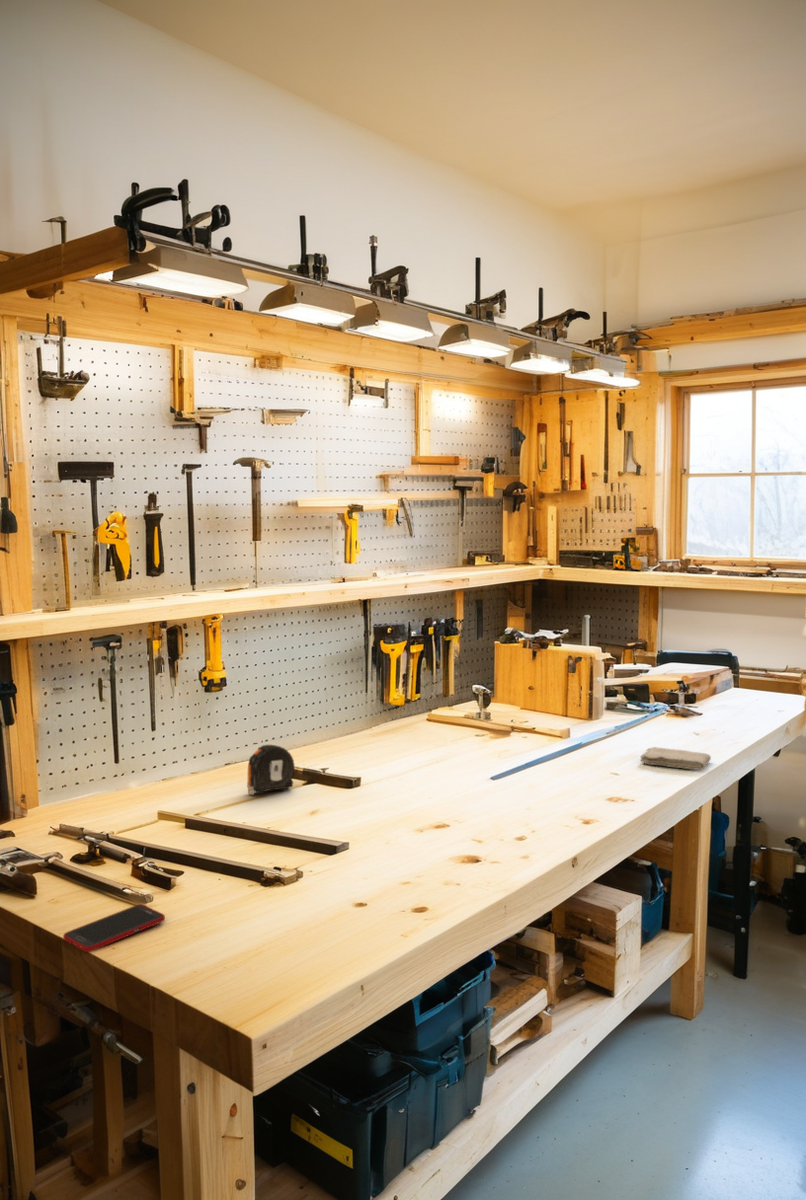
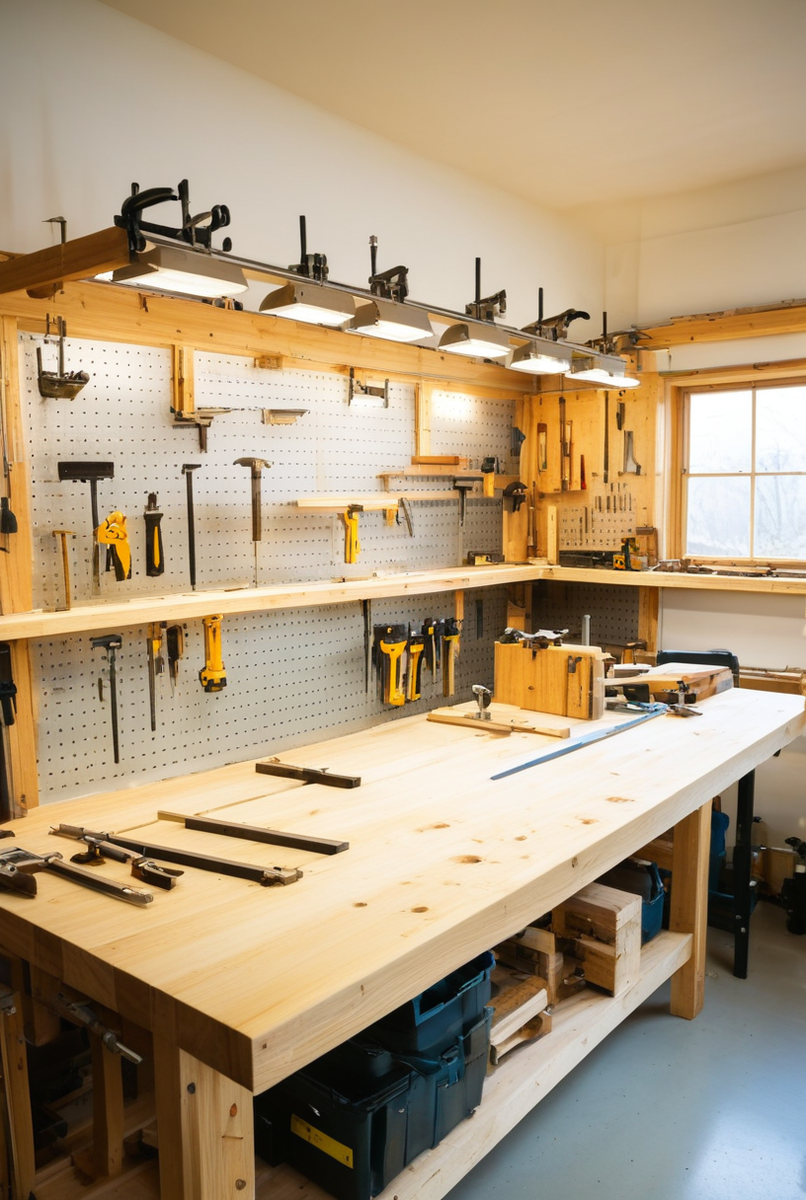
- washcloth [639,746,712,771]
- tape measure [246,744,296,796]
- cell phone [62,903,166,953]
